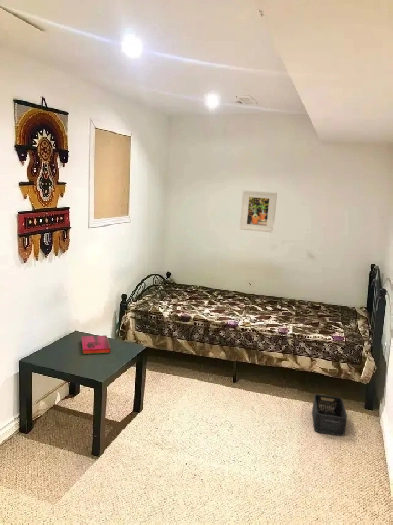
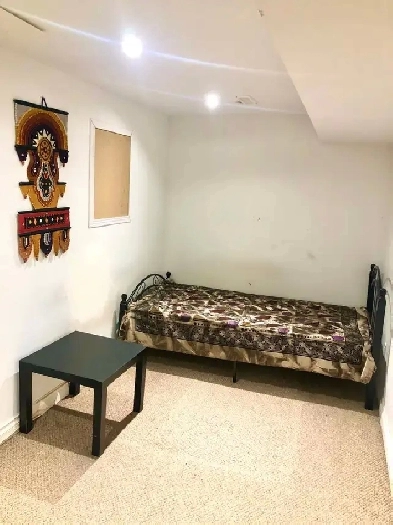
- hardback book [80,334,111,355]
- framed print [239,190,278,233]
- storage bin [311,393,348,437]
